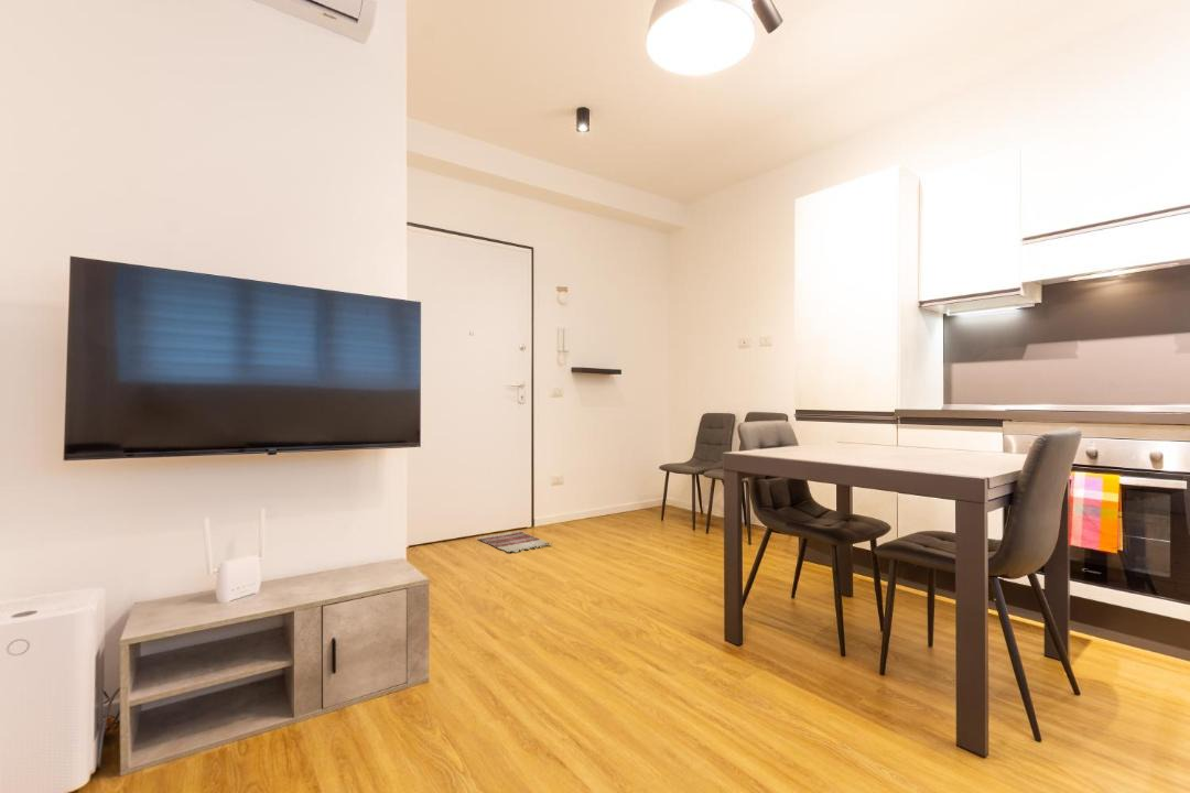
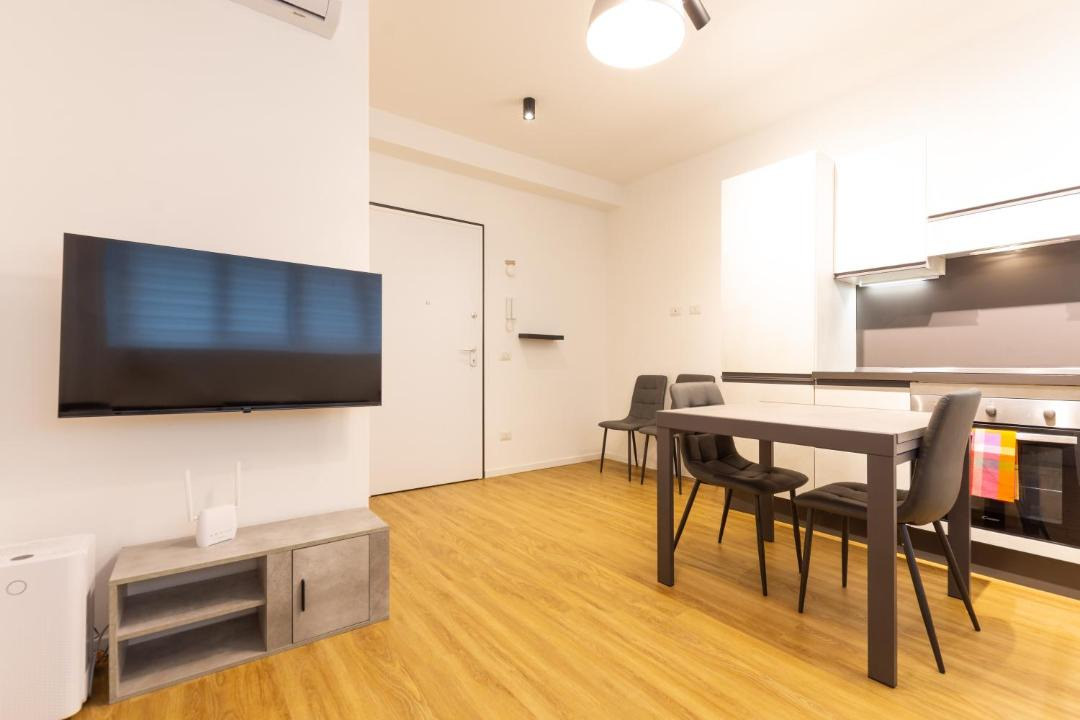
- rug [477,530,553,553]
